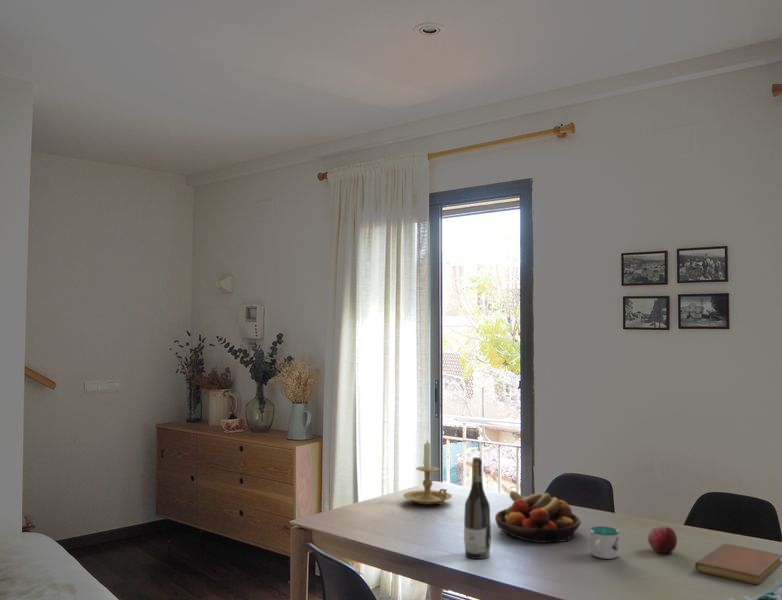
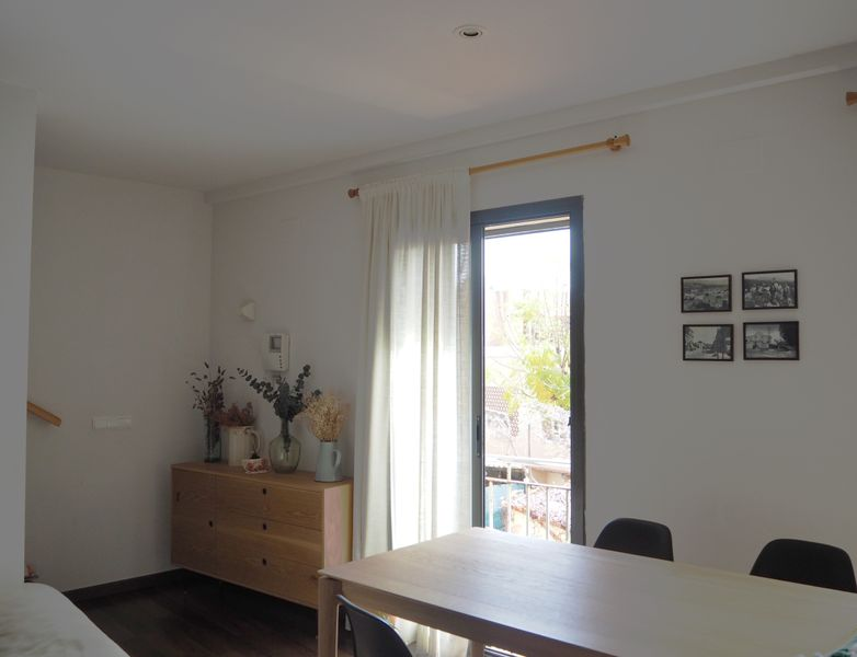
- mug [589,526,620,560]
- notebook [694,542,782,586]
- wine bottle [463,456,492,560]
- apple [647,525,678,554]
- fruit bowl [494,489,582,544]
- candle holder [402,440,453,506]
